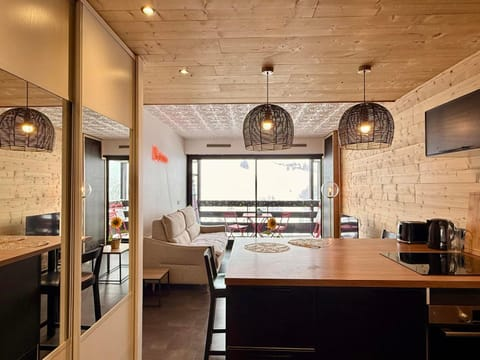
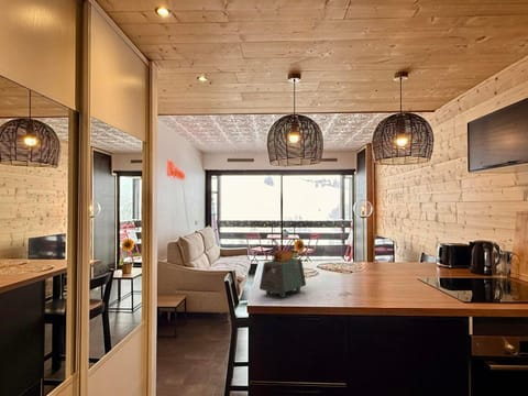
+ toaster [258,250,307,299]
